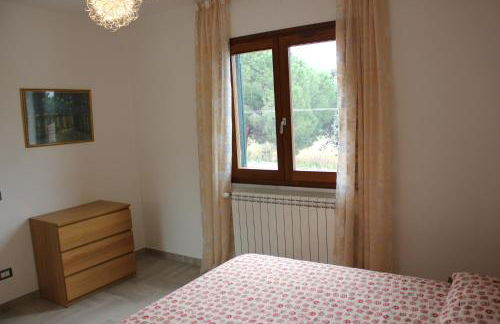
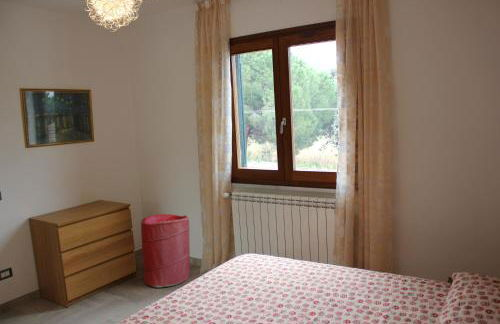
+ laundry hamper [140,213,191,288]
